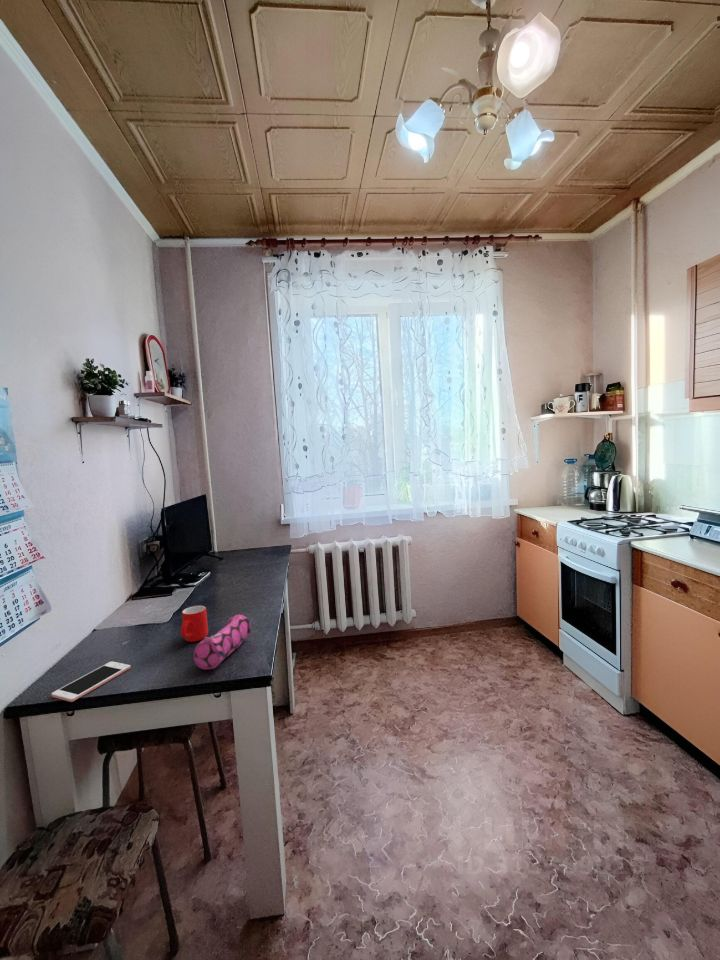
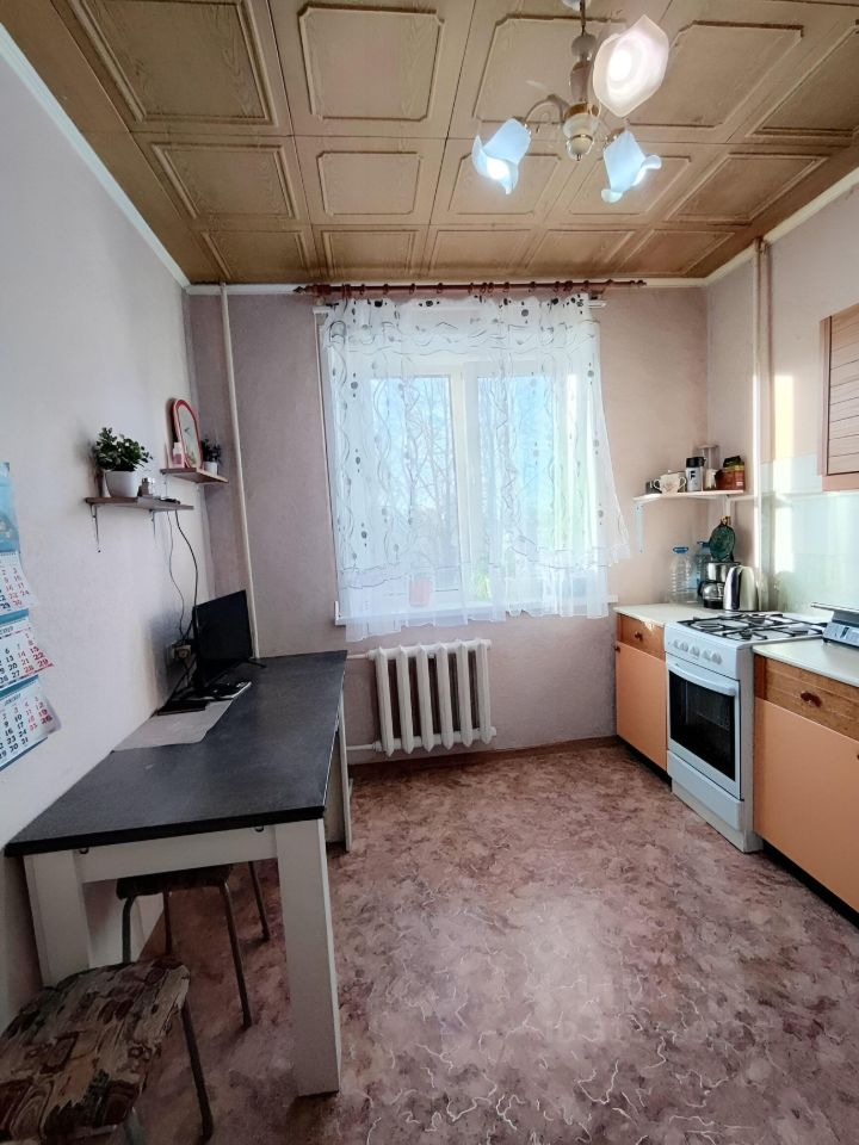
- pencil case [193,613,252,671]
- mug [180,605,209,643]
- cell phone [51,660,132,703]
